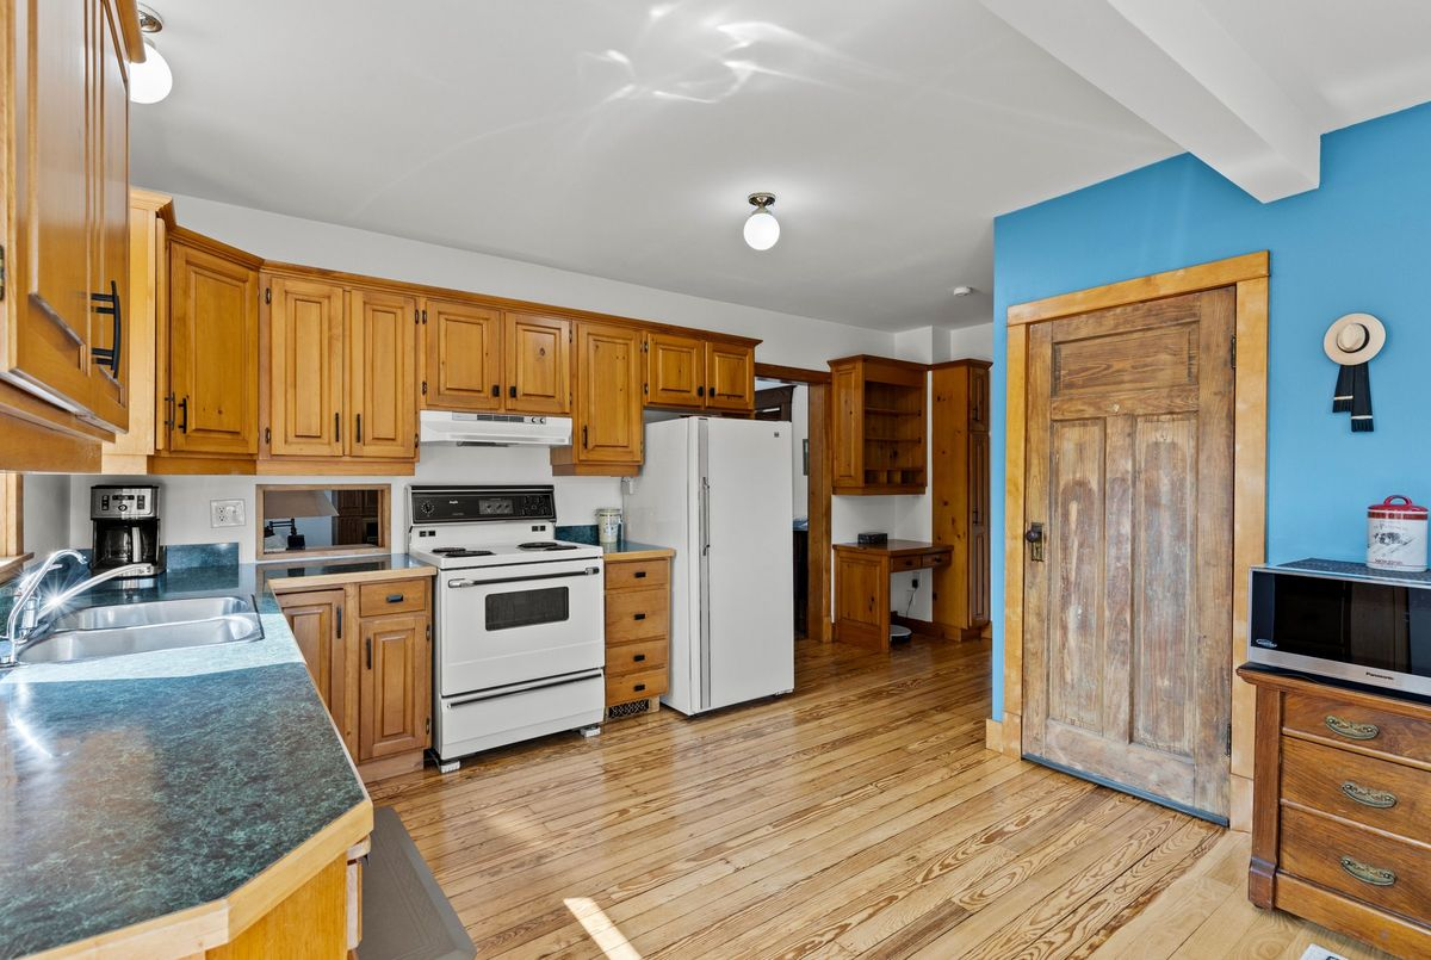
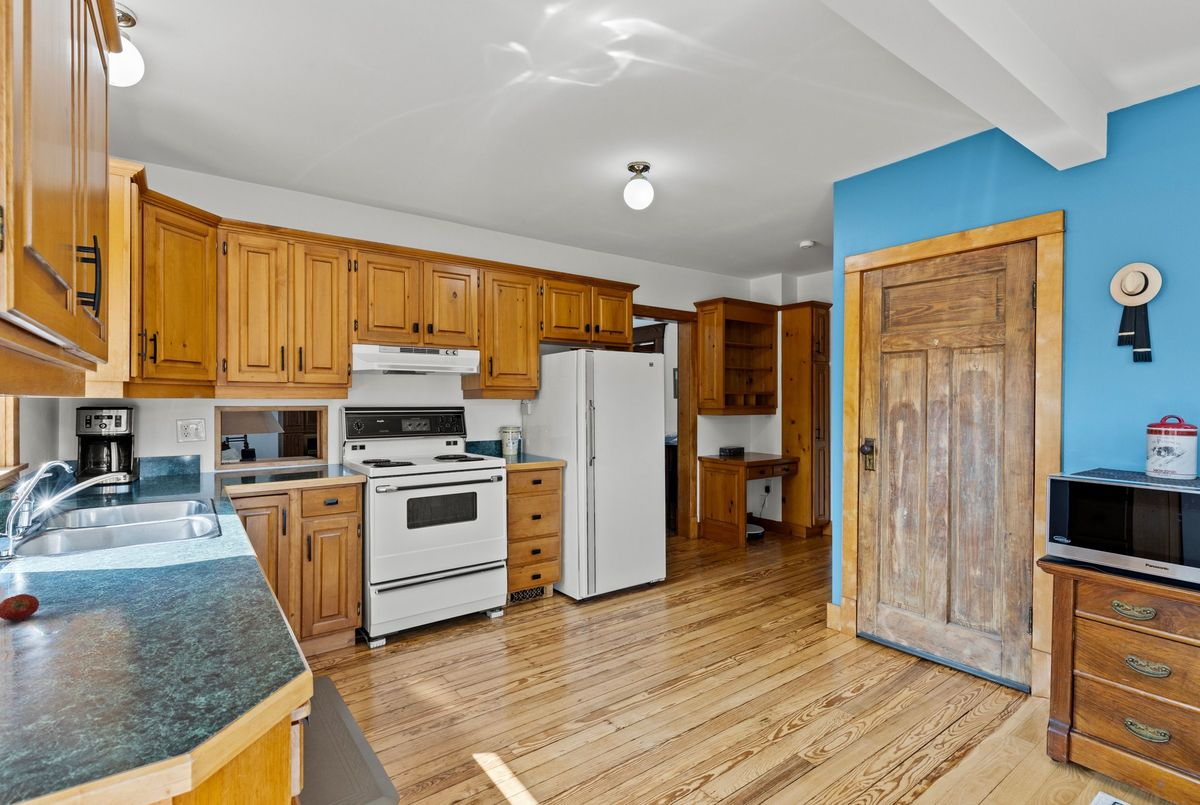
+ fruit [0,593,40,622]
